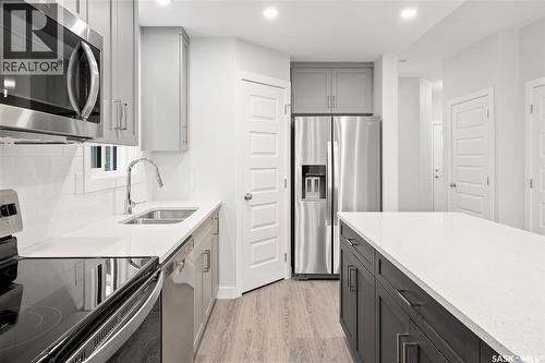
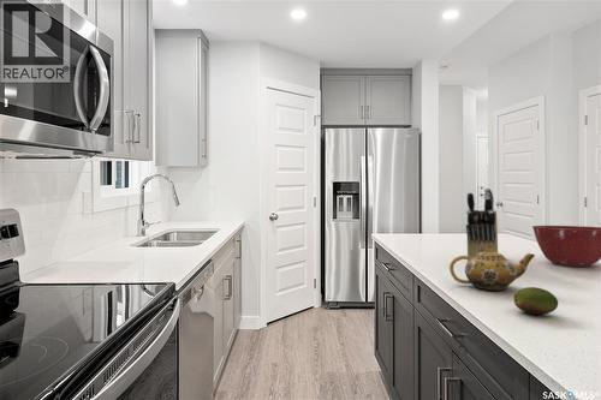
+ knife block [465,187,499,263]
+ mixing bowl [531,225,601,268]
+ teapot [448,245,536,292]
+ fruit [513,286,559,316]
